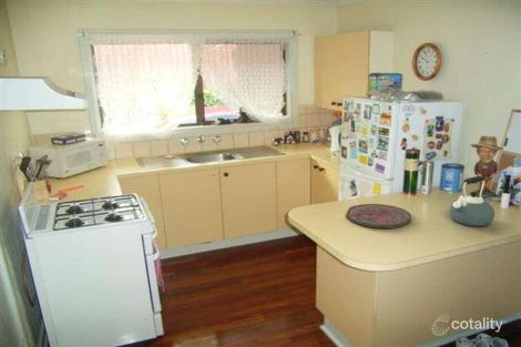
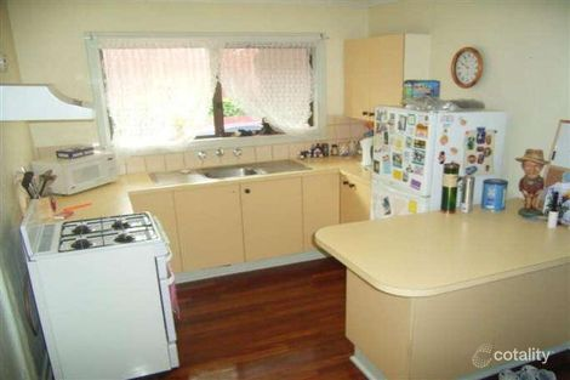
- cutting board [345,203,412,229]
- kettle [449,175,496,227]
